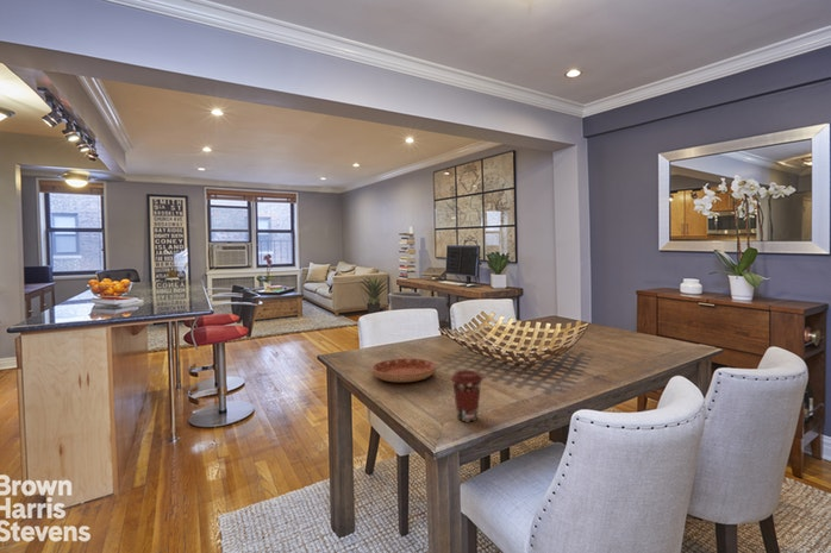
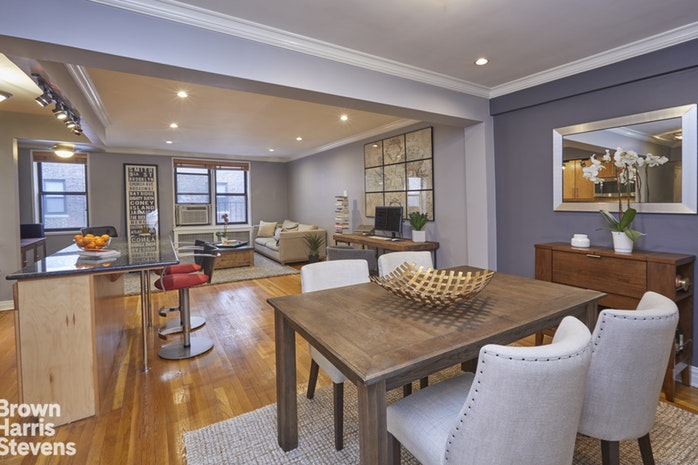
- coffee cup [450,369,483,422]
- saucer [370,358,437,383]
